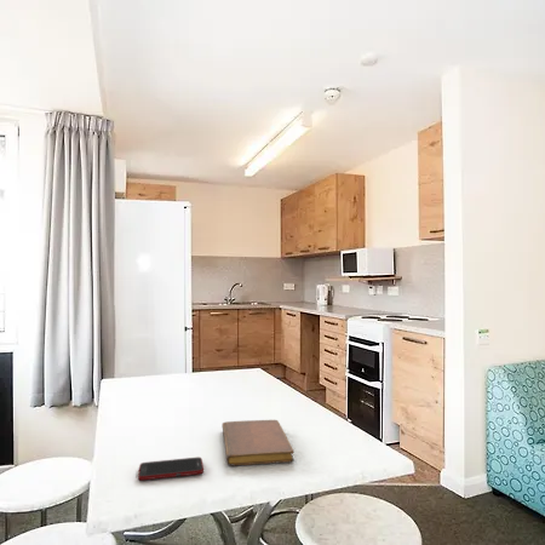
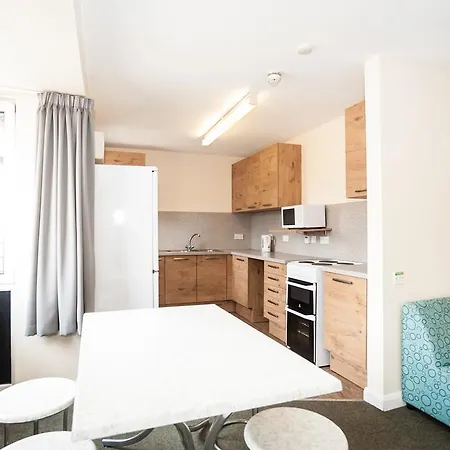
- notebook [220,419,296,467]
- cell phone [137,457,205,481]
